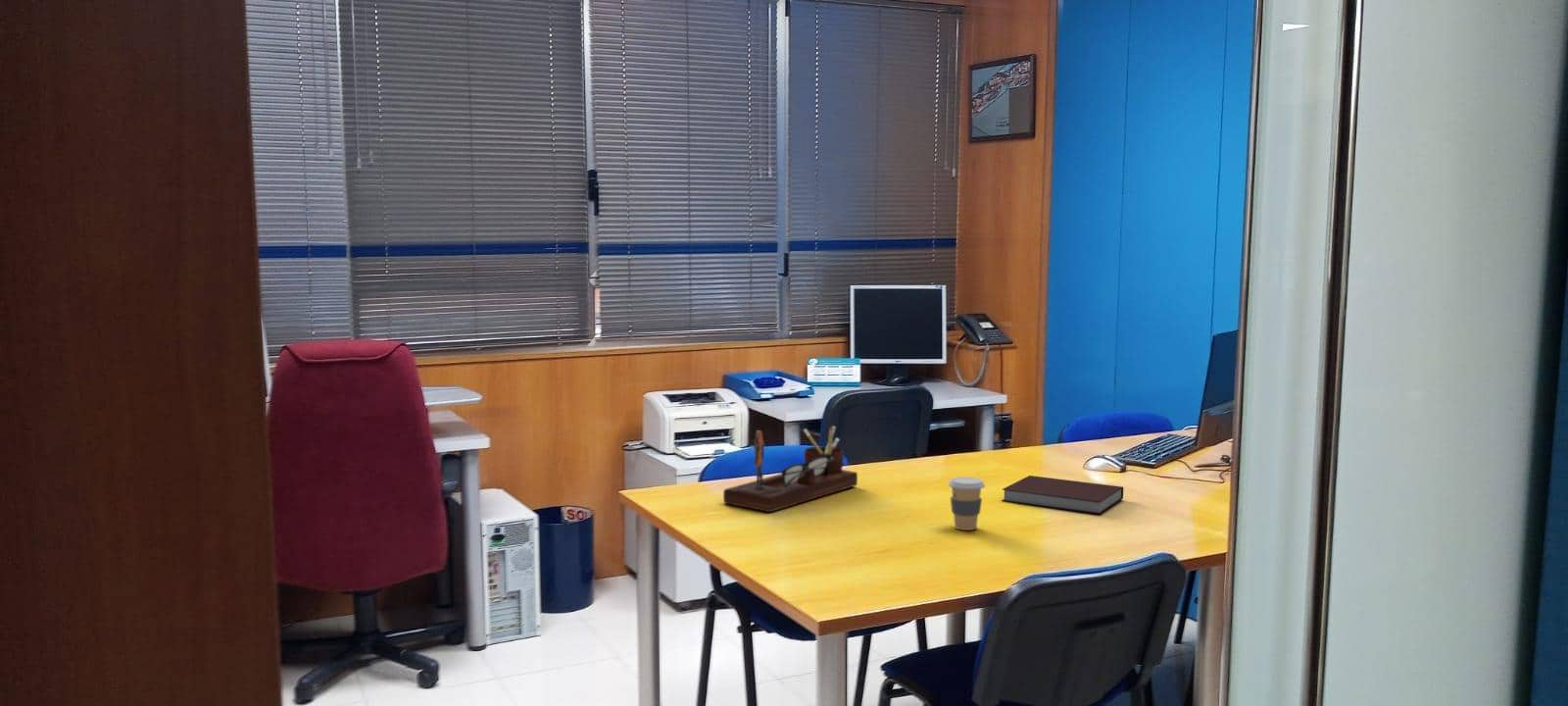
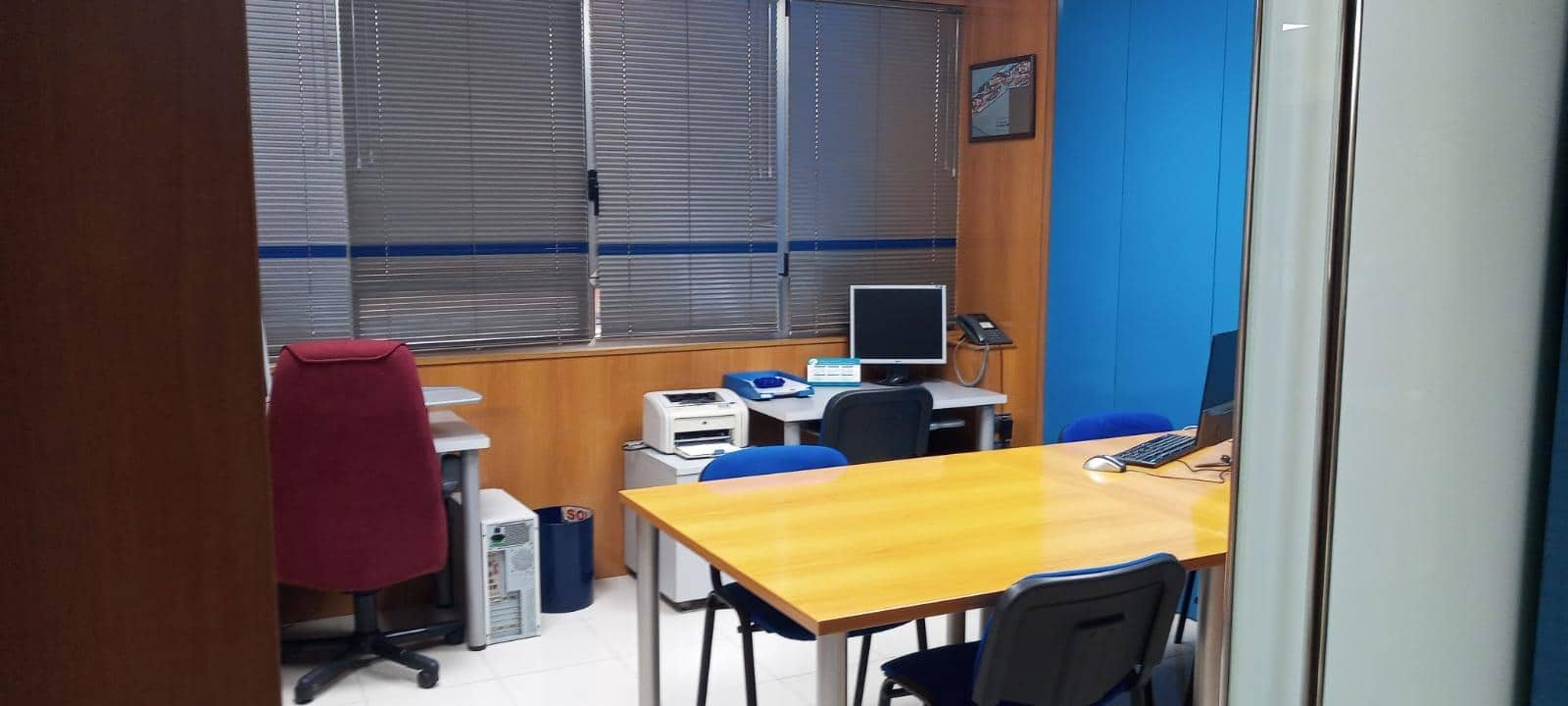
- coffee cup [948,476,986,531]
- notebook [1001,475,1124,515]
- desk organizer [722,426,858,513]
